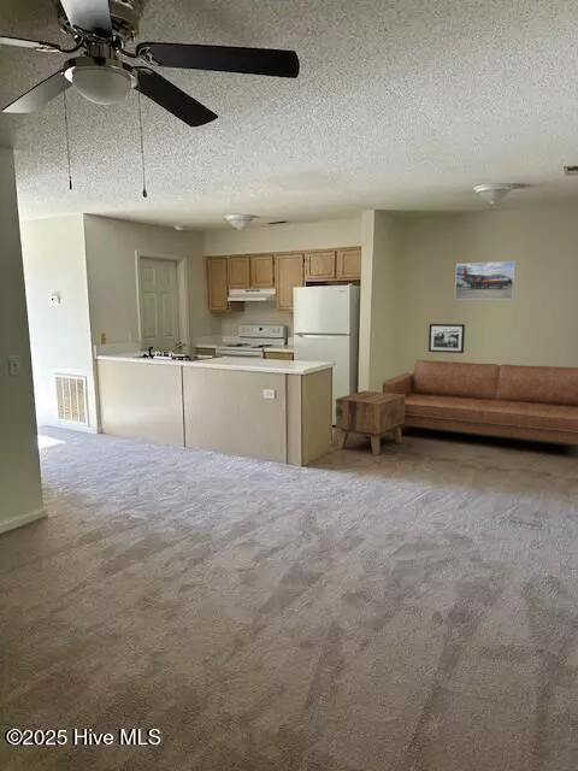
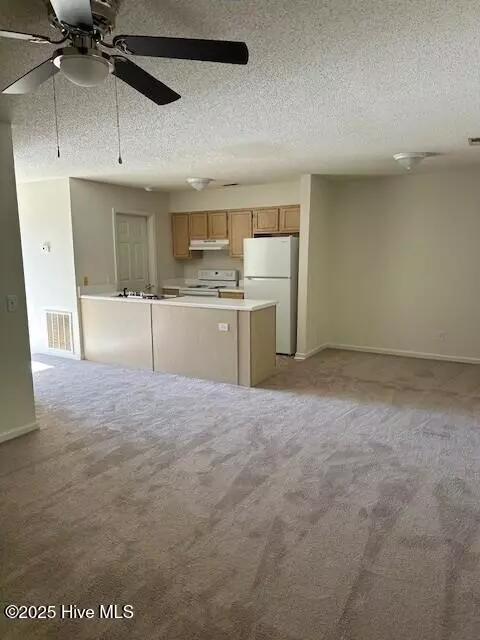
- sofa [382,359,578,445]
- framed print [454,260,517,301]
- picture frame [427,323,466,354]
- side table [335,390,405,455]
